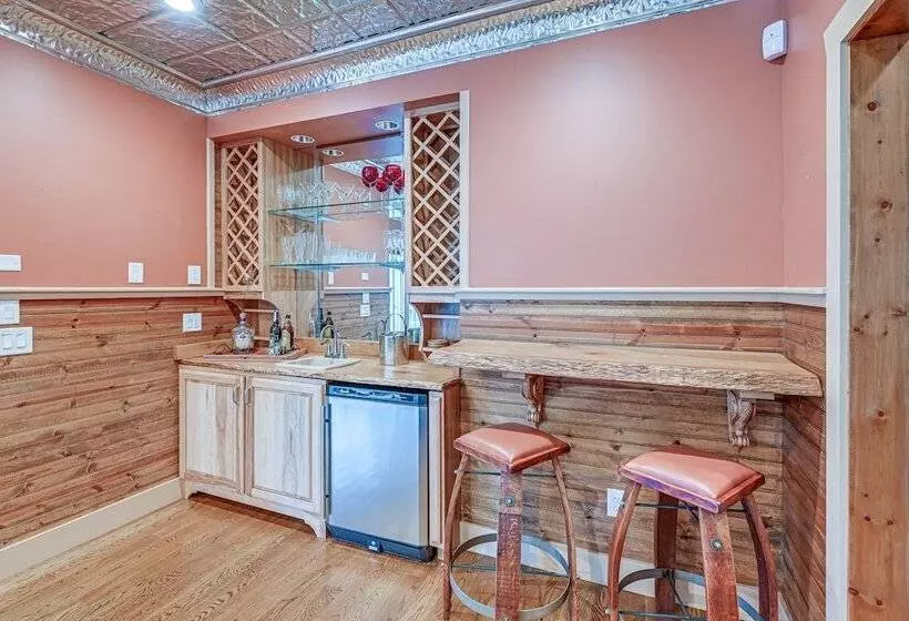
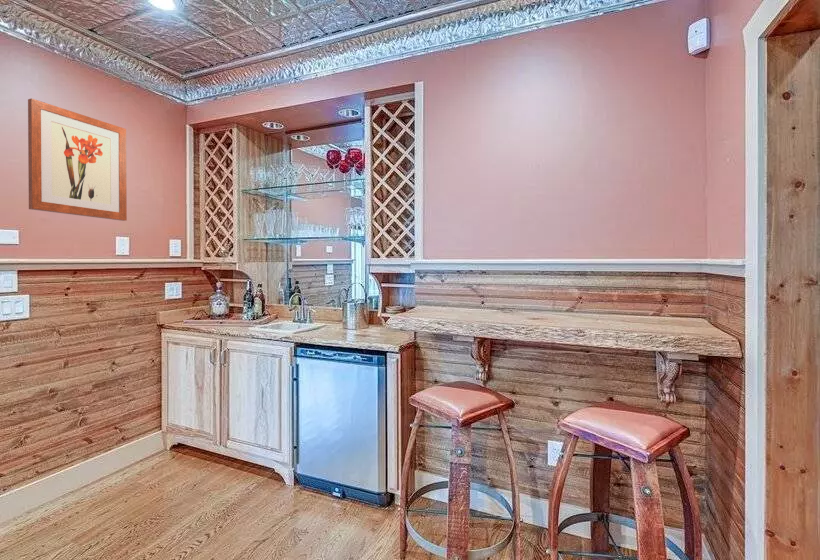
+ wall art [27,97,128,222]
